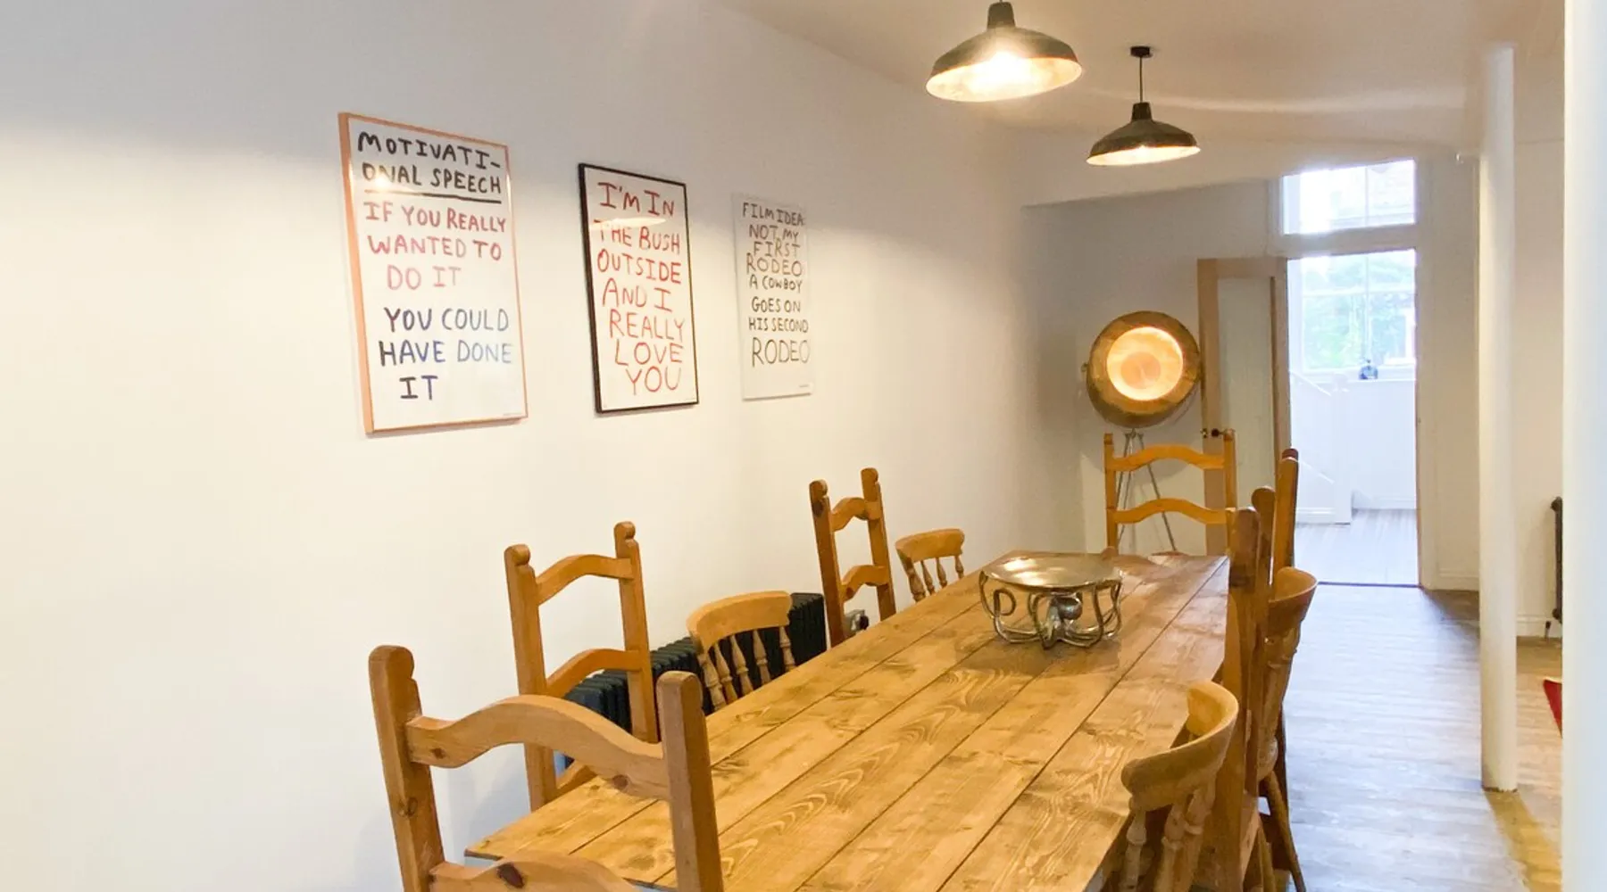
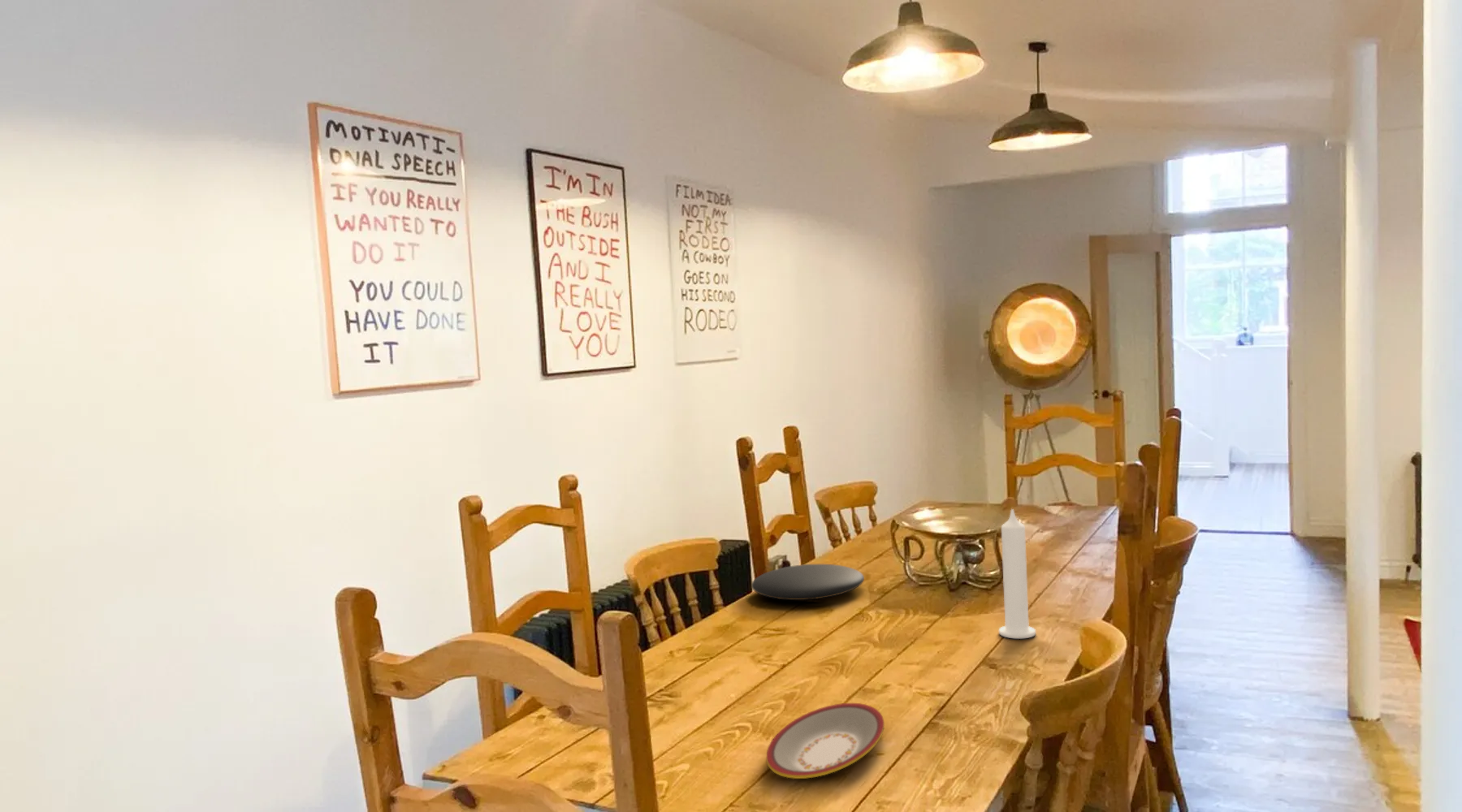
+ plate [750,564,865,601]
+ plate [766,702,885,780]
+ candle [998,508,1036,639]
